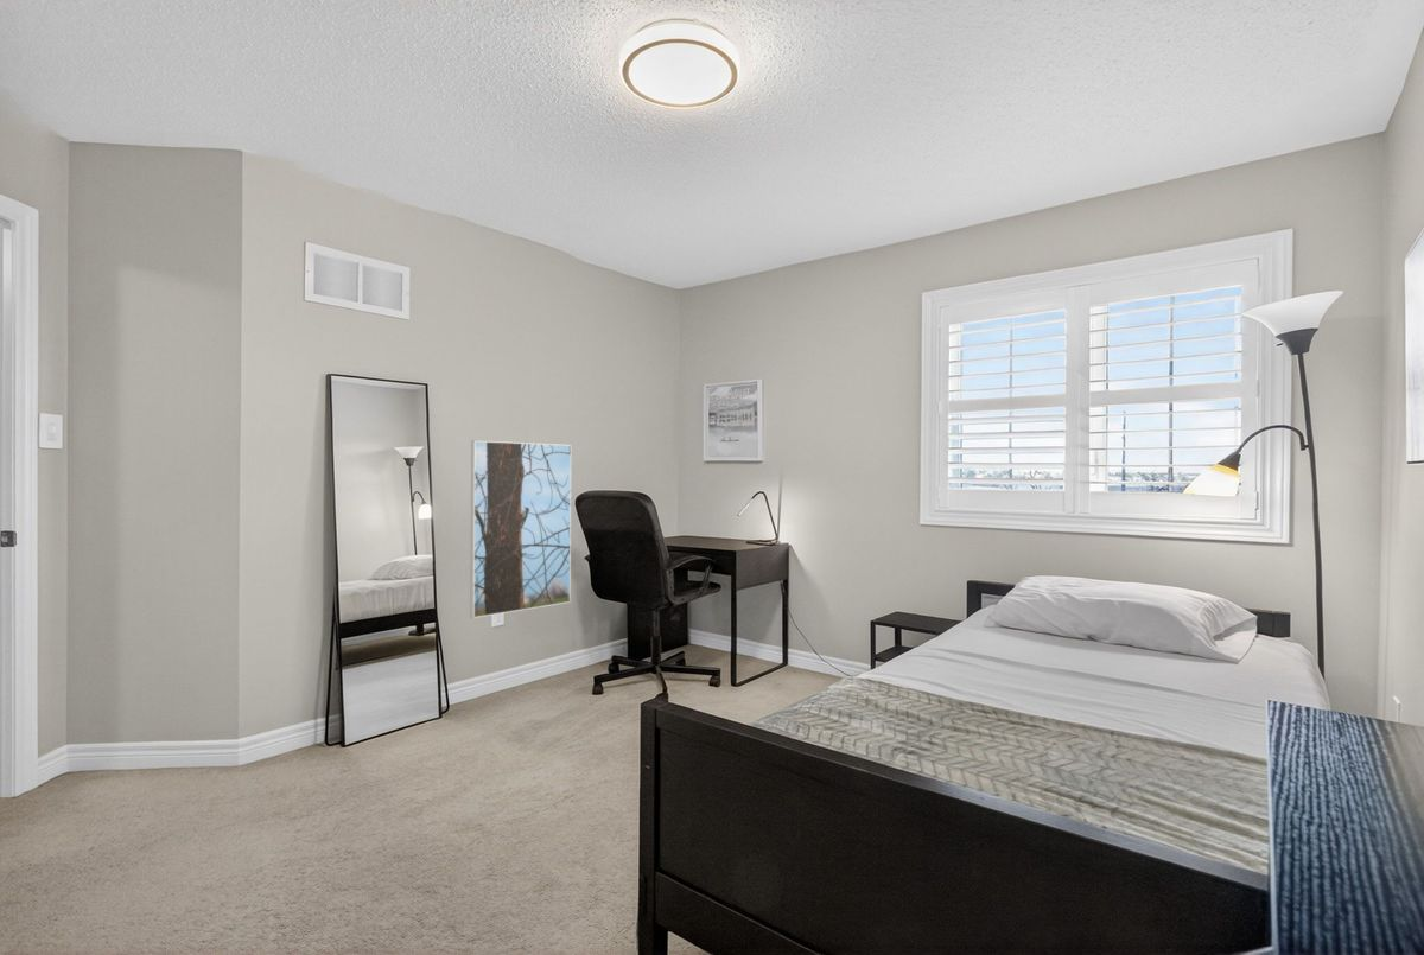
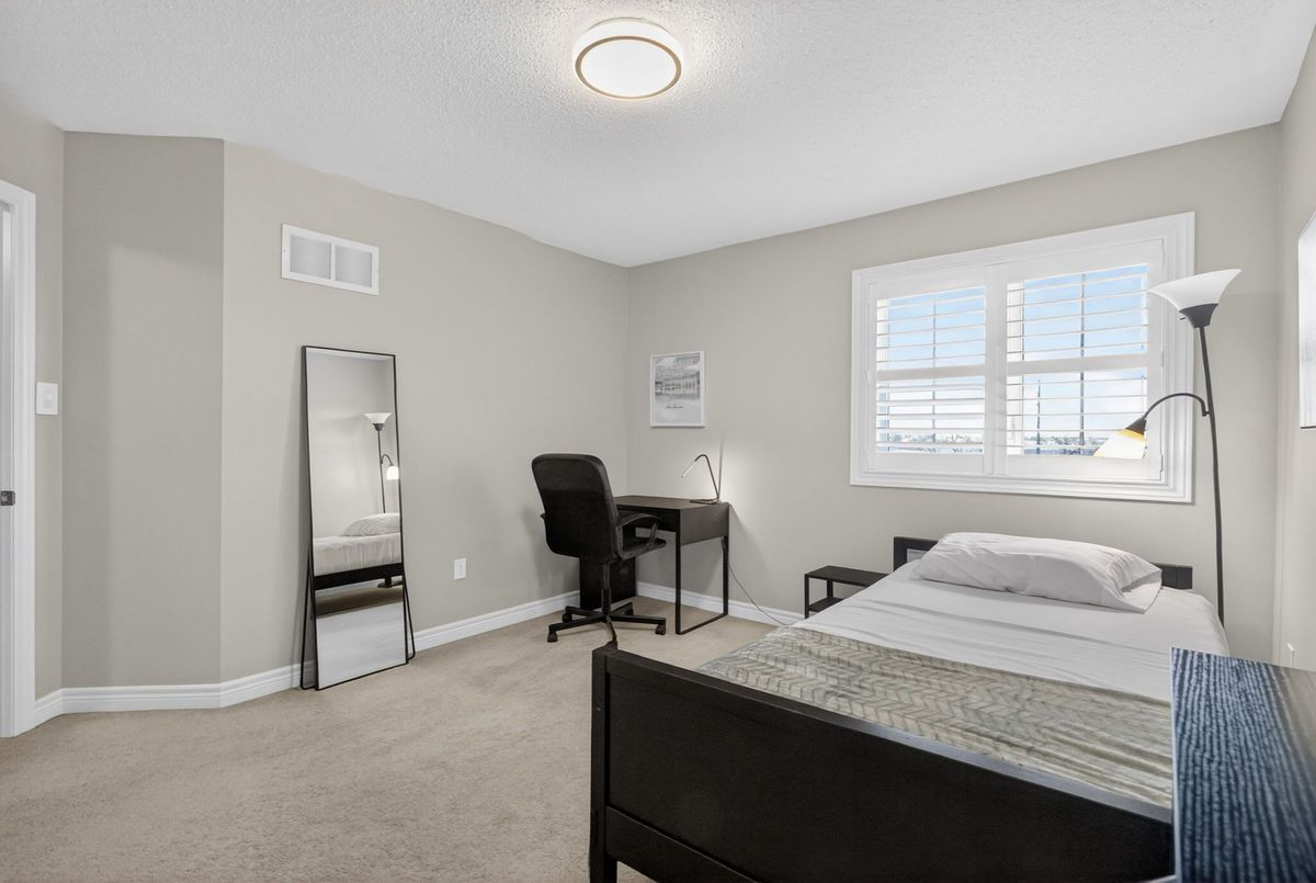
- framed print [469,439,572,619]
